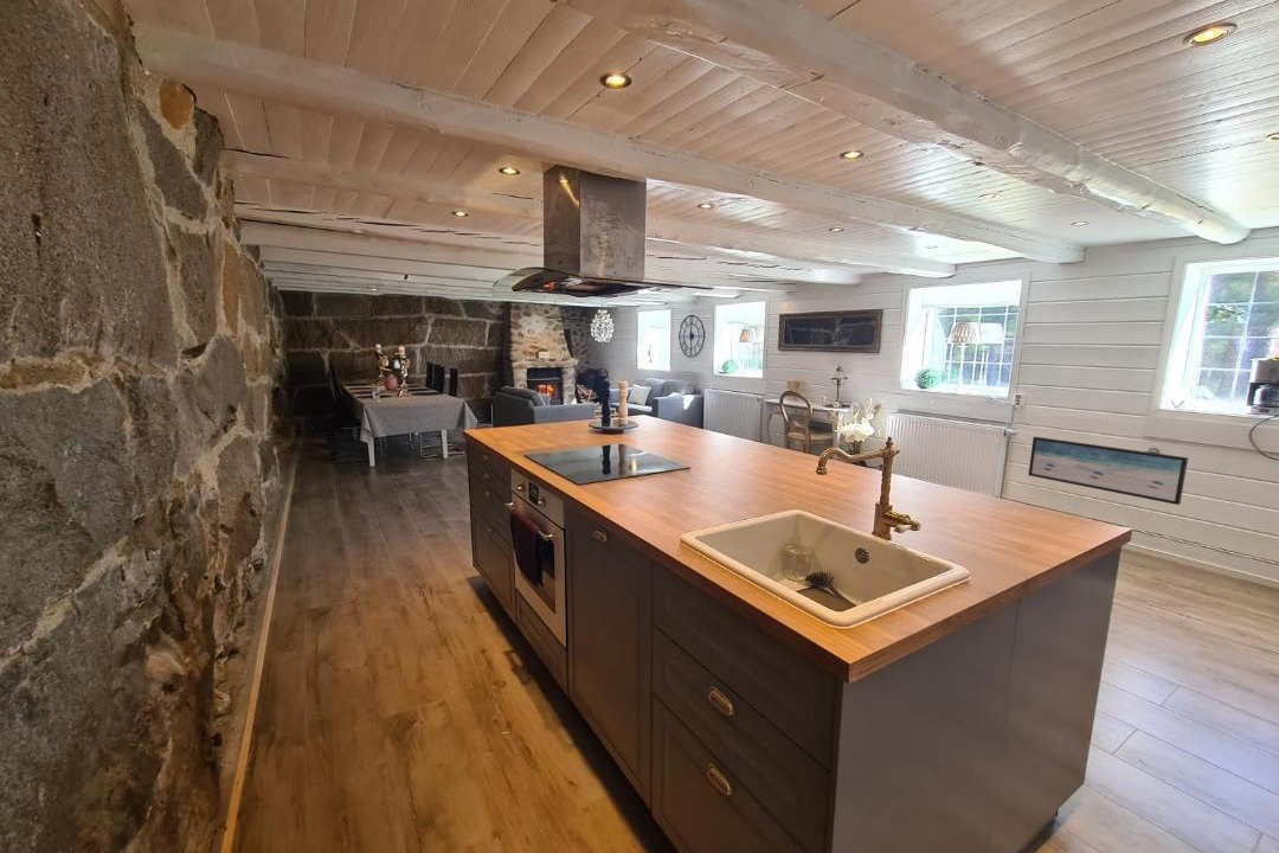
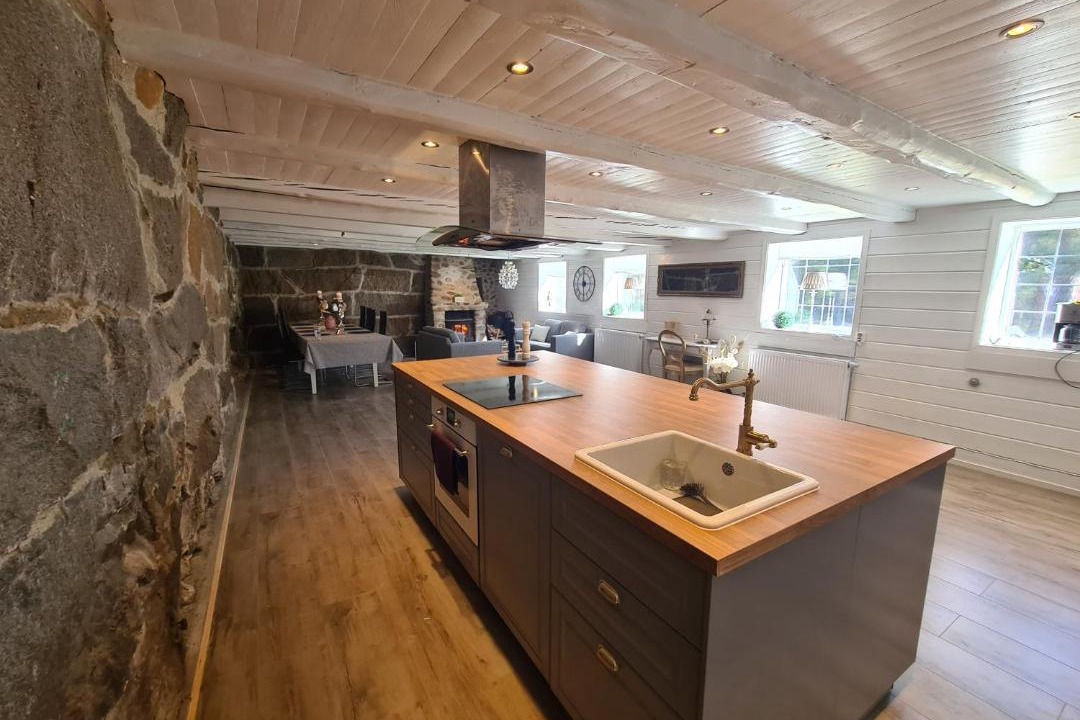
- wall art [1028,436,1189,506]
